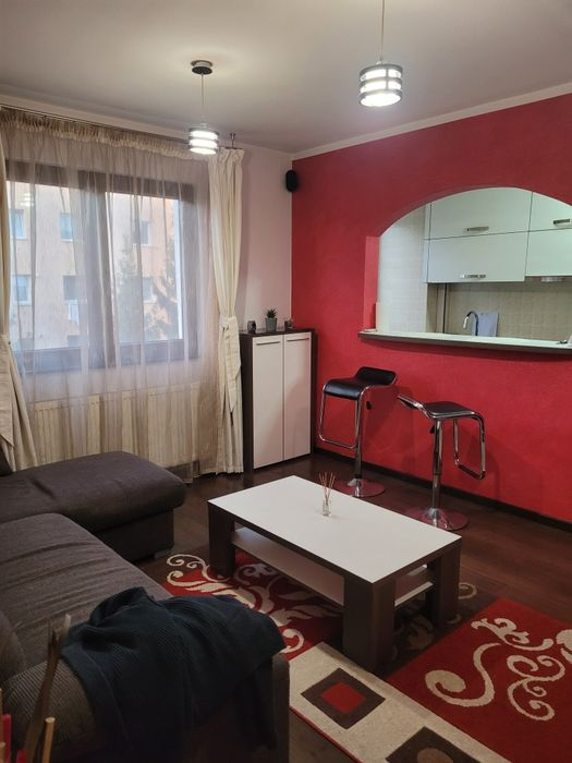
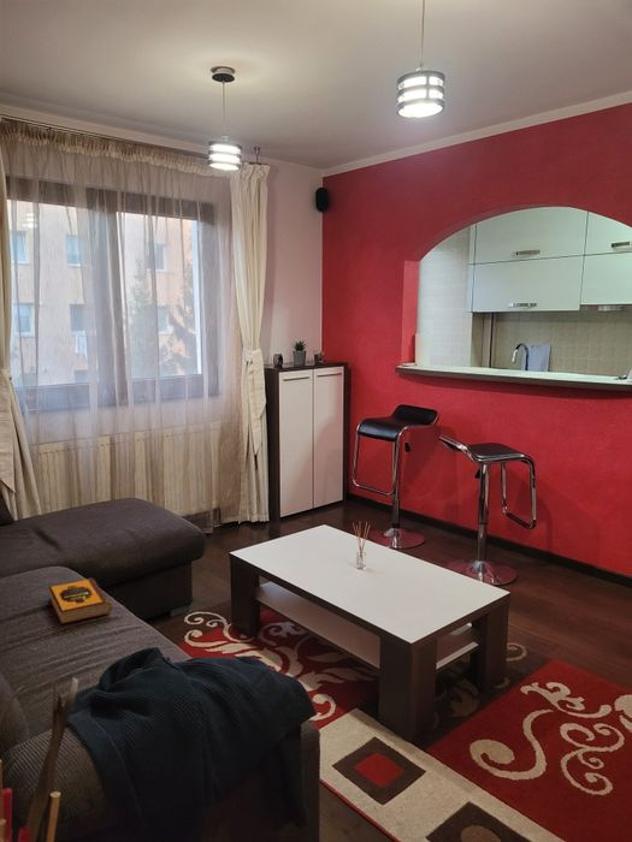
+ hardback book [47,577,113,625]
